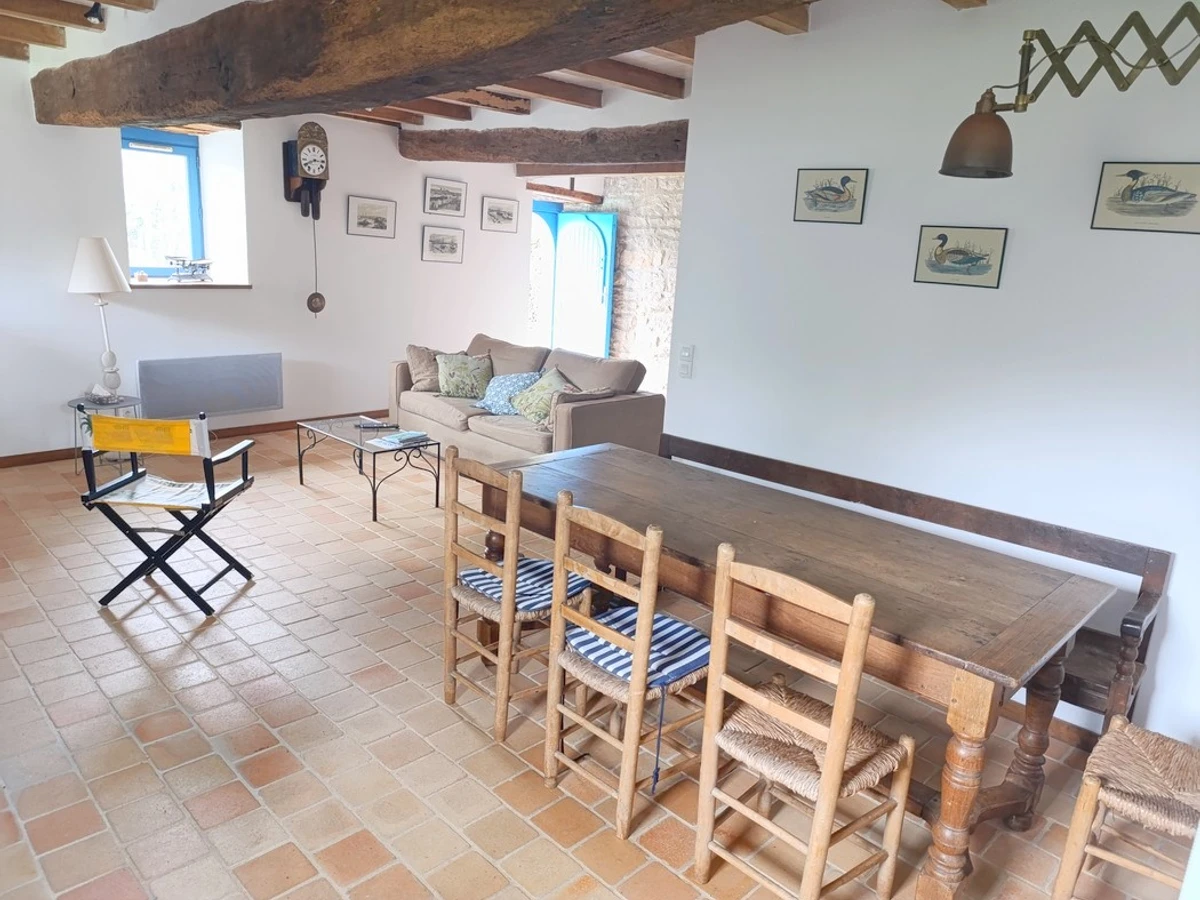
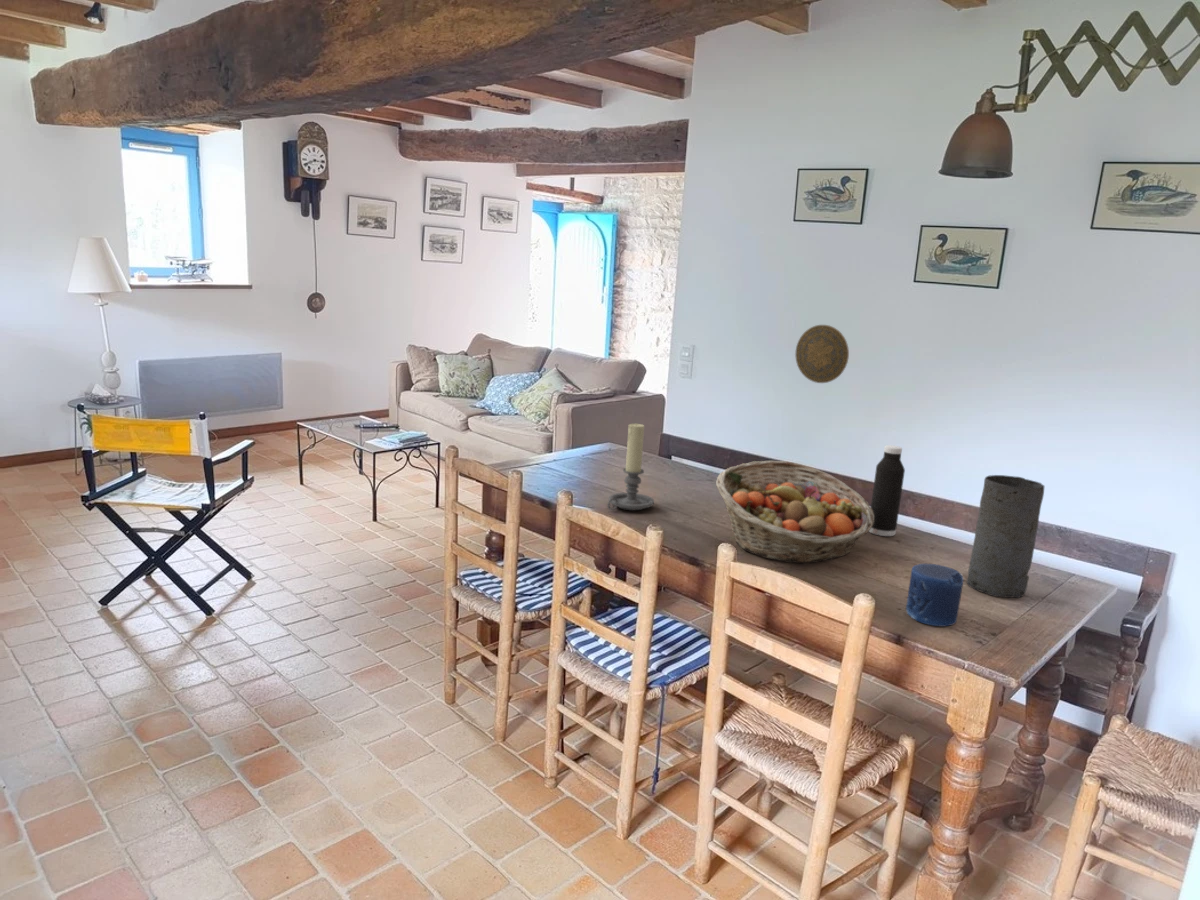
+ fruit basket [715,460,874,564]
+ candle [905,563,964,627]
+ vase [965,474,1045,599]
+ decorative plate [794,324,850,384]
+ candle holder [607,422,655,511]
+ water bottle [868,444,906,537]
